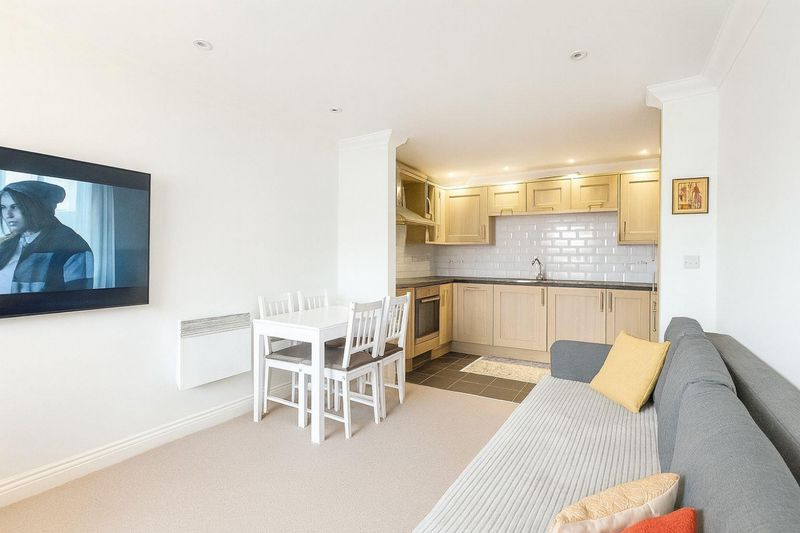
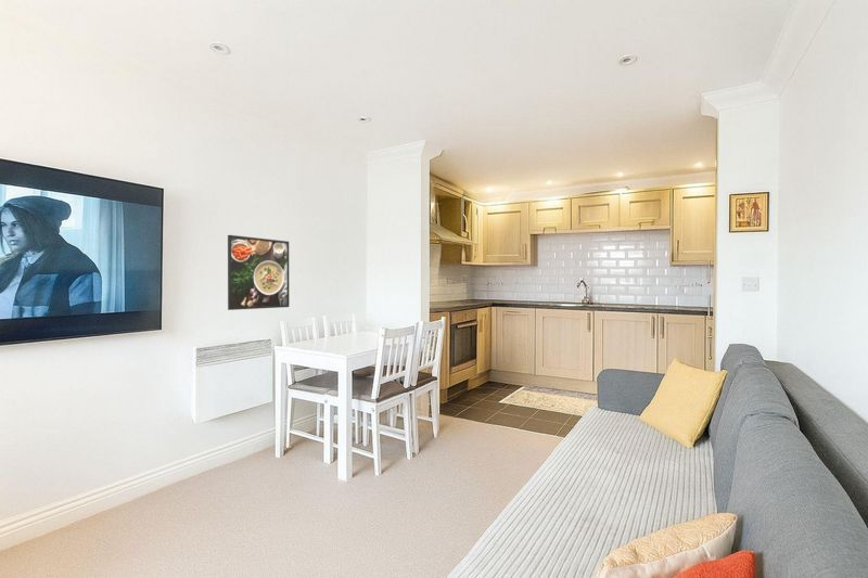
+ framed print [227,234,291,311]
